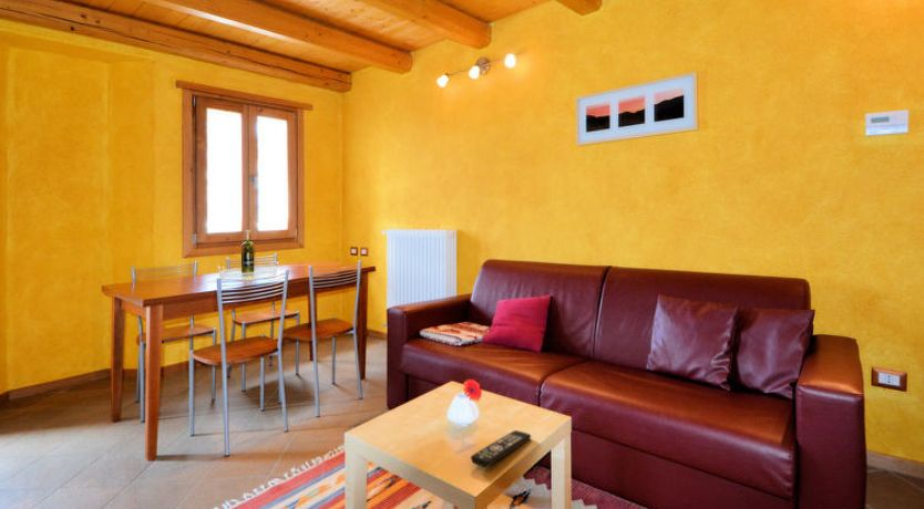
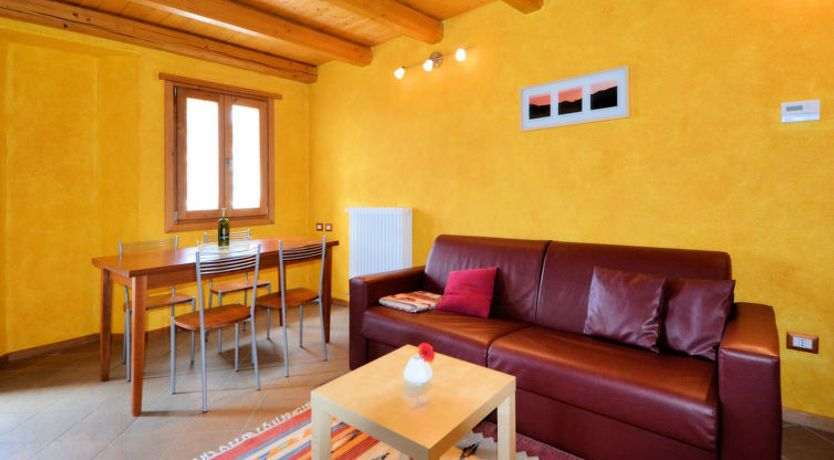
- remote control [470,429,532,468]
